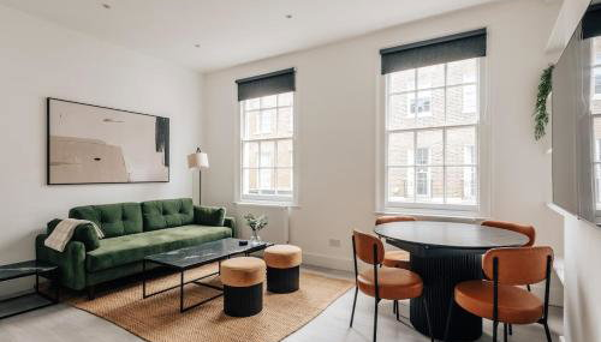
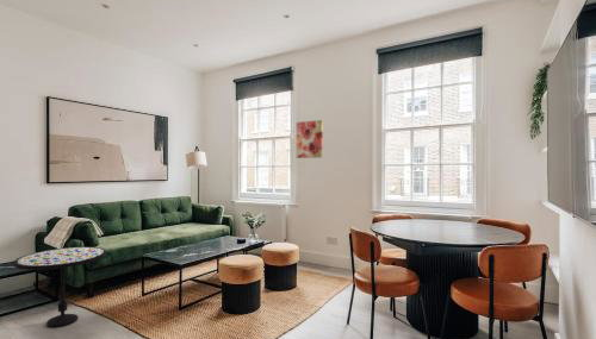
+ wall art [296,119,324,159]
+ side table [12,246,107,328]
